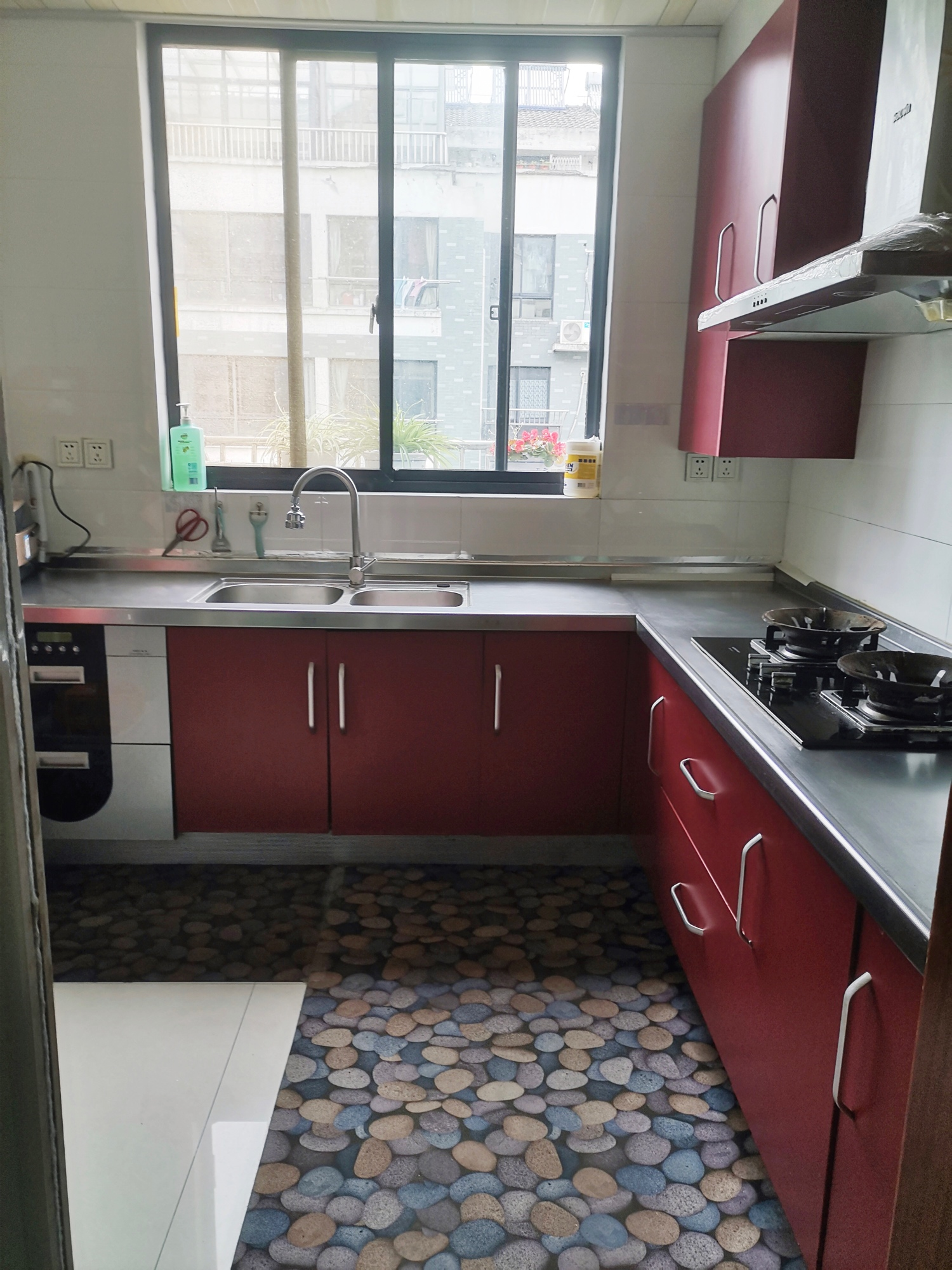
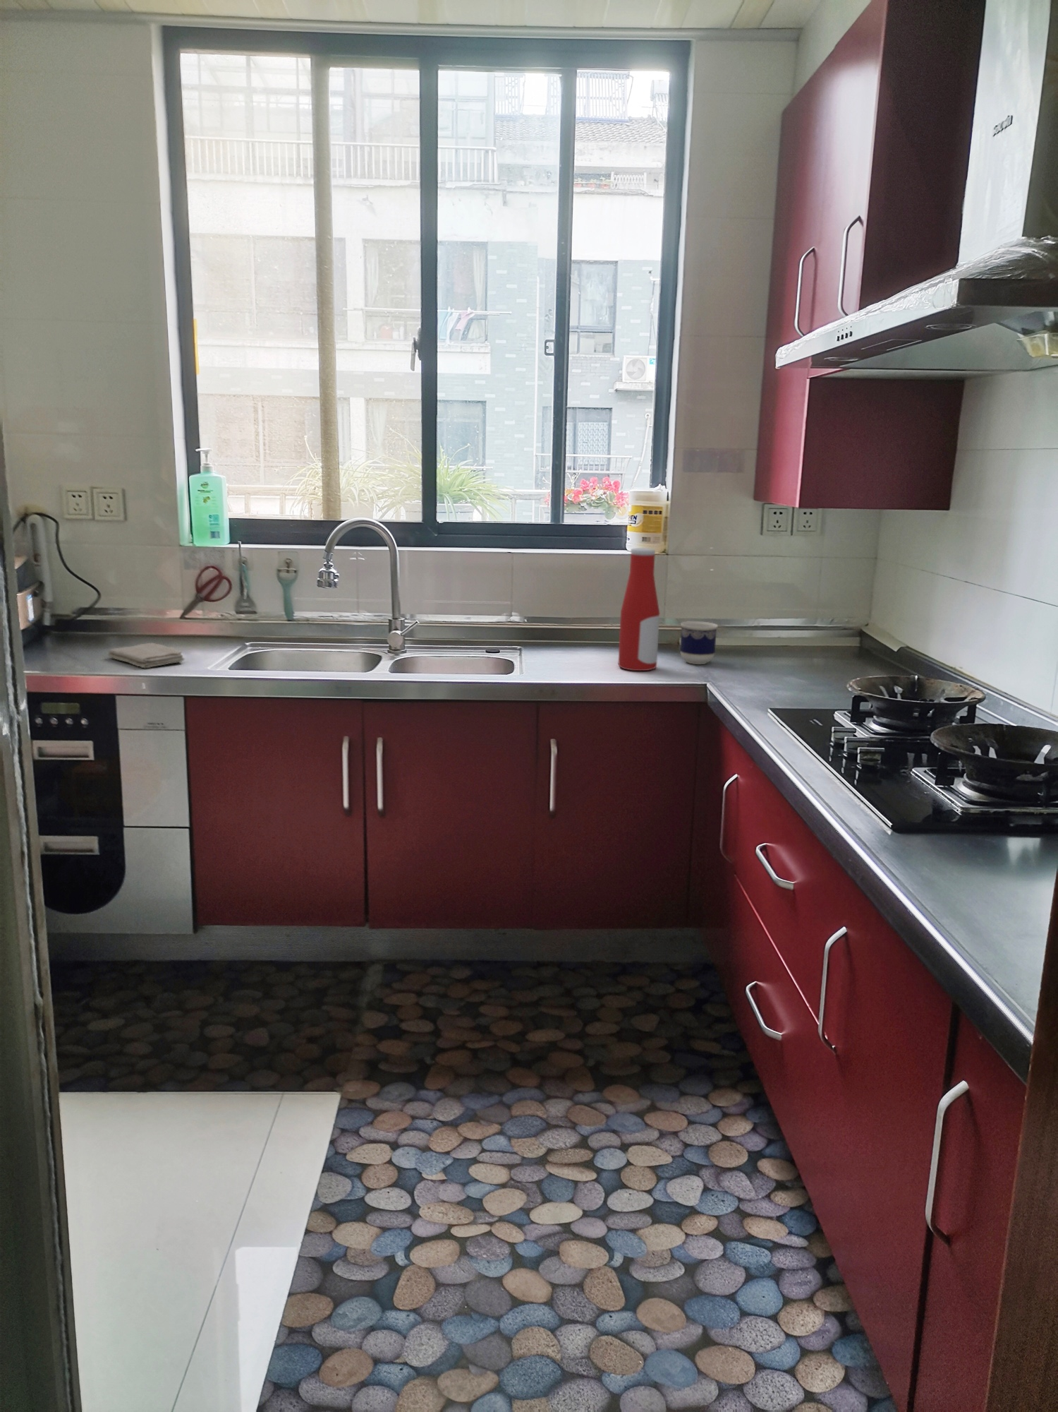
+ cup [679,620,719,665]
+ washcloth [107,643,186,668]
+ bottle [618,547,660,672]
